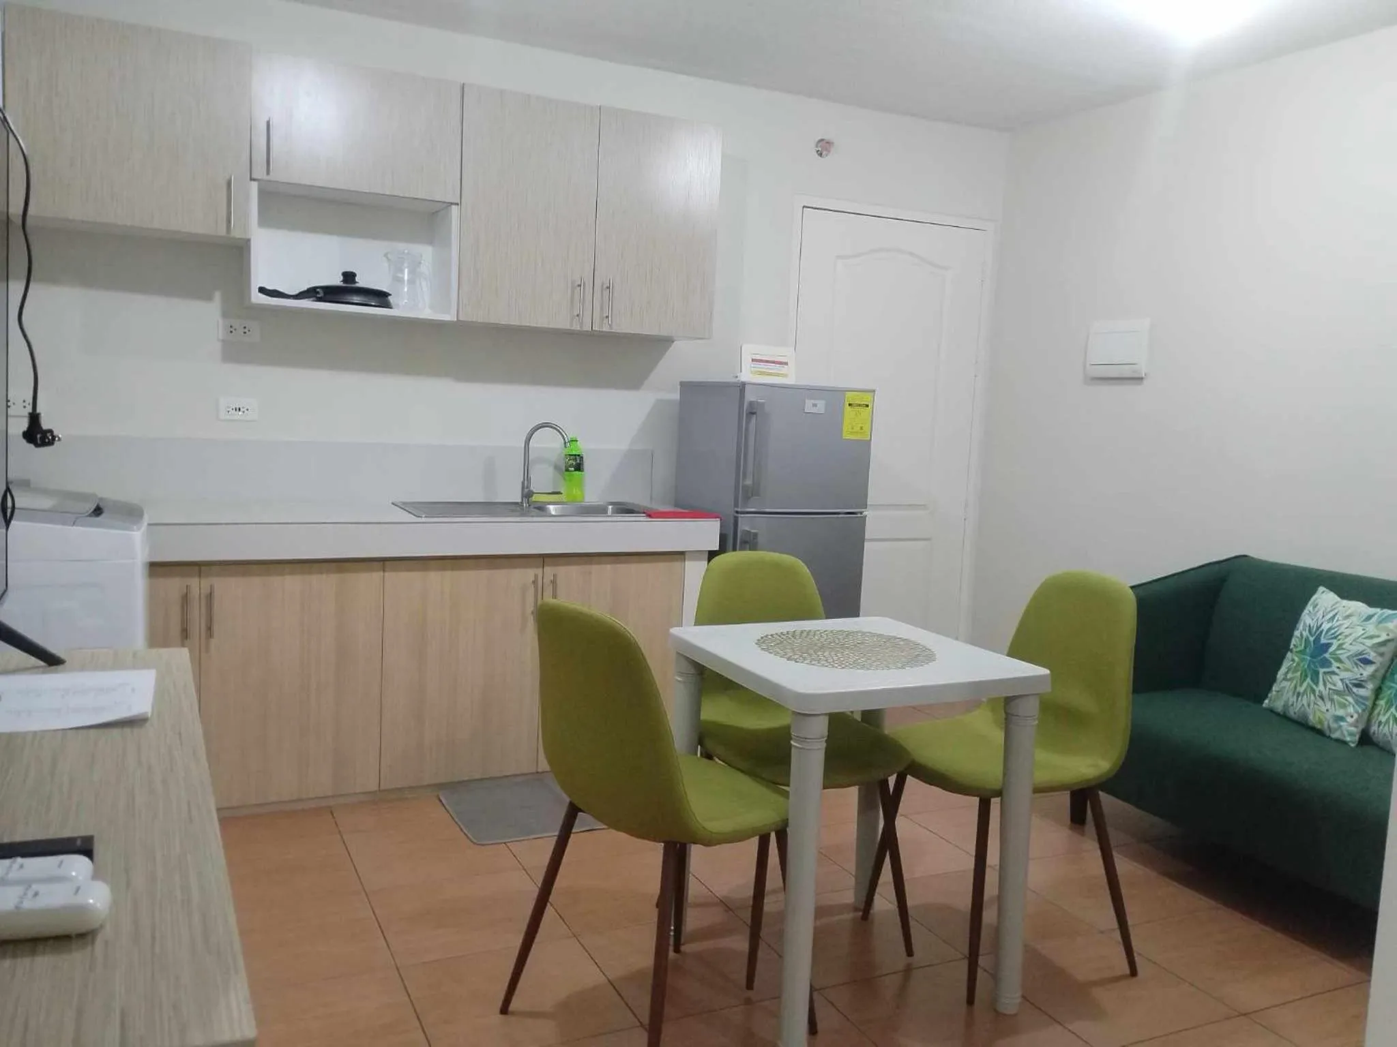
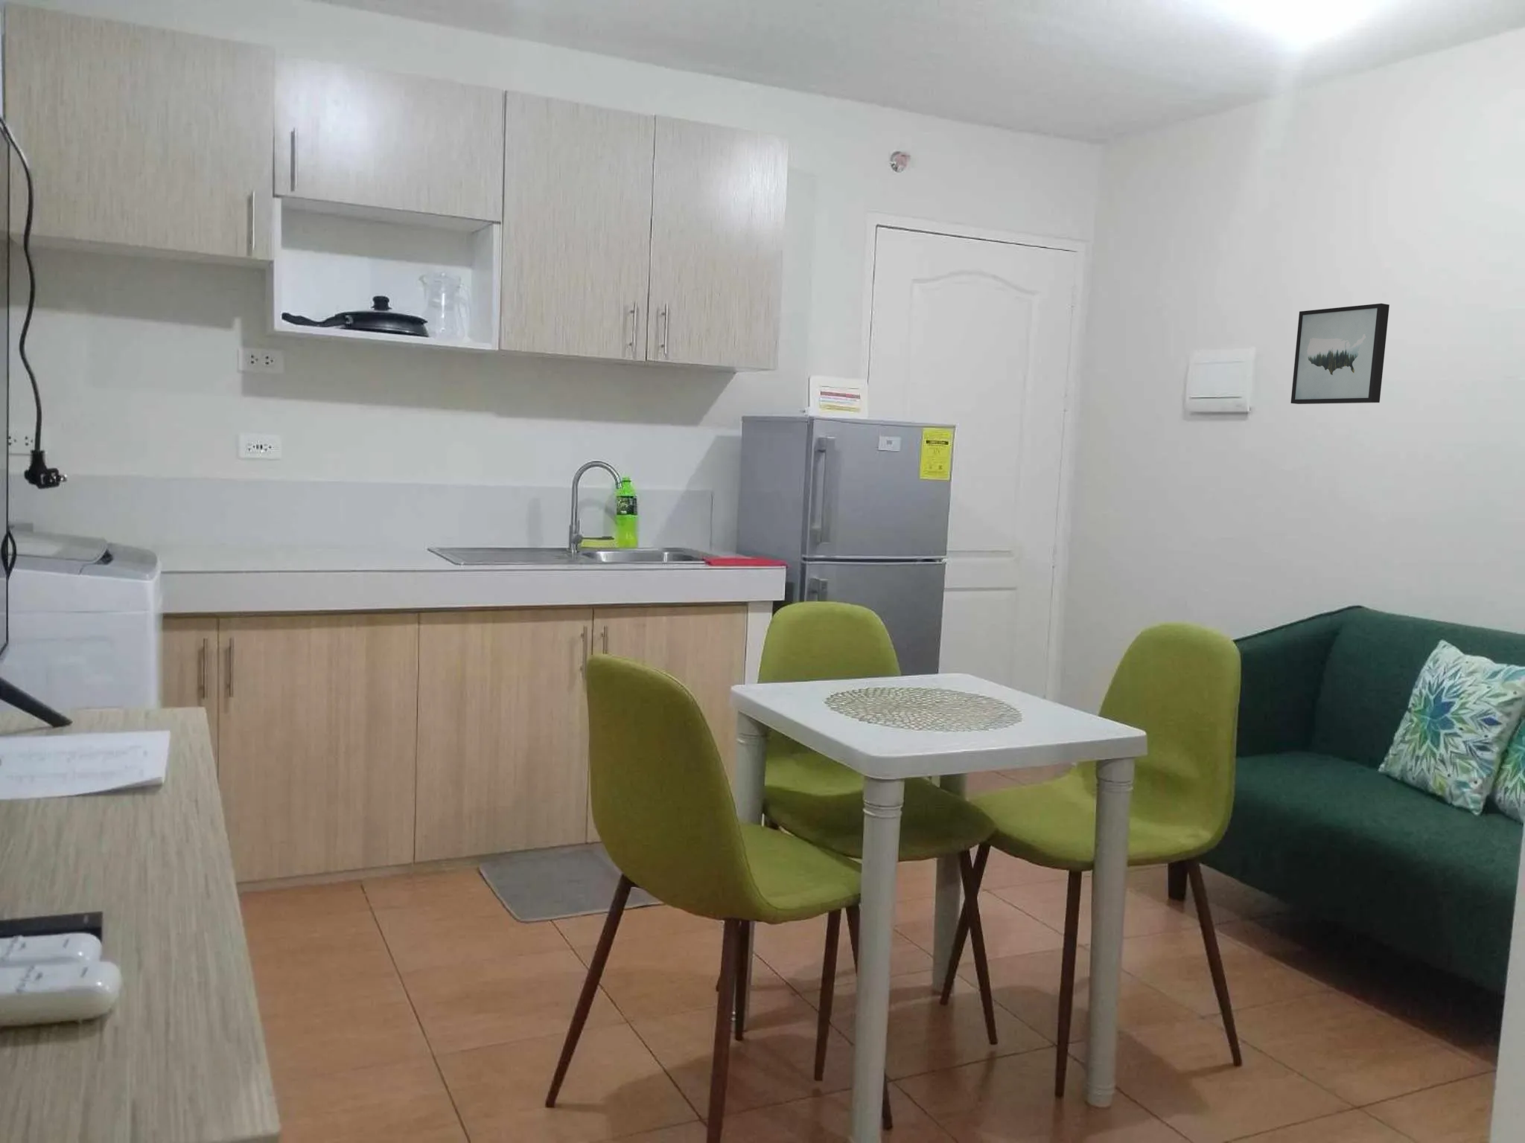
+ wall art [1291,303,1391,405]
